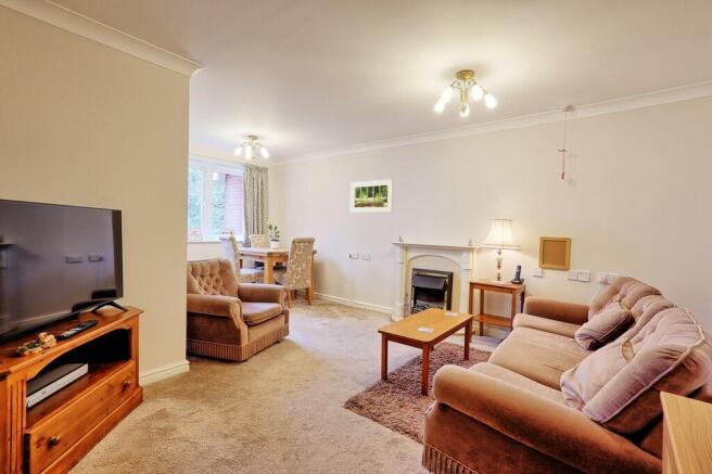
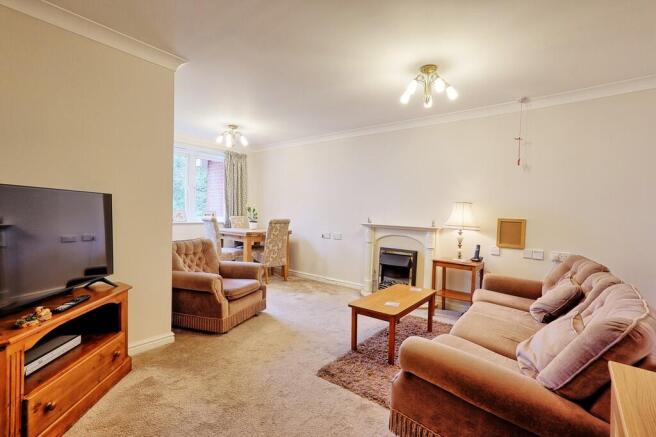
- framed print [349,178,394,214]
